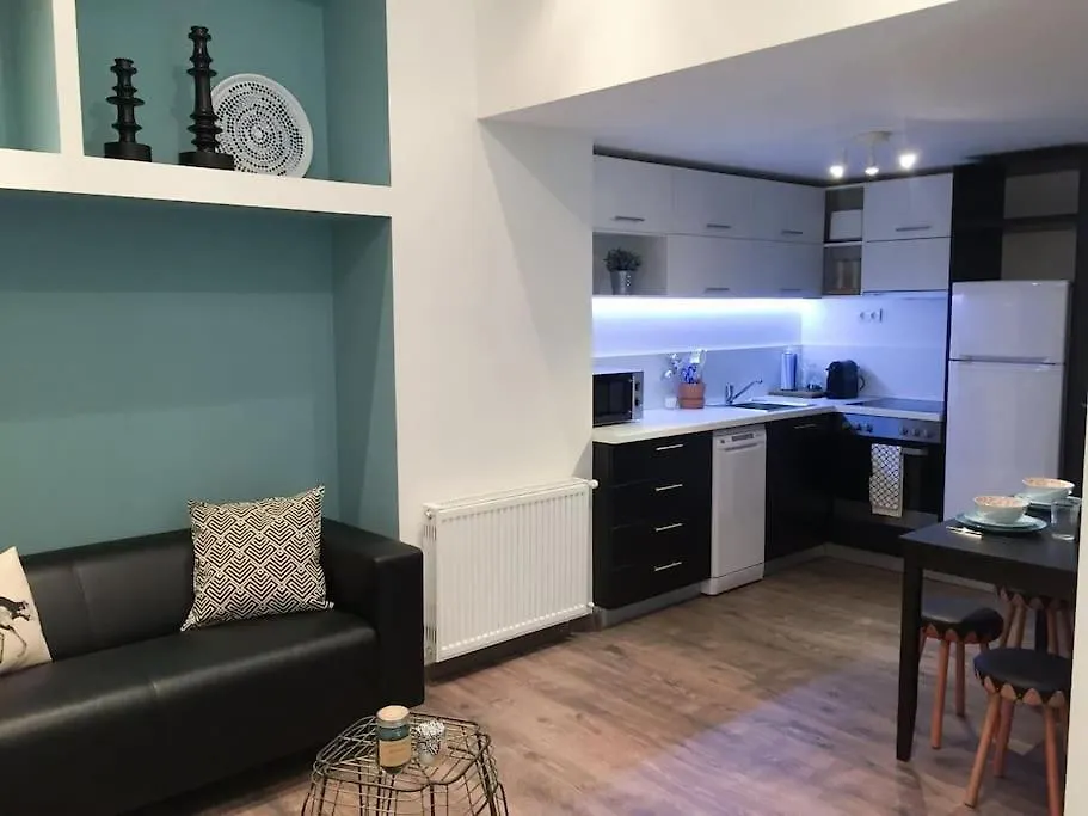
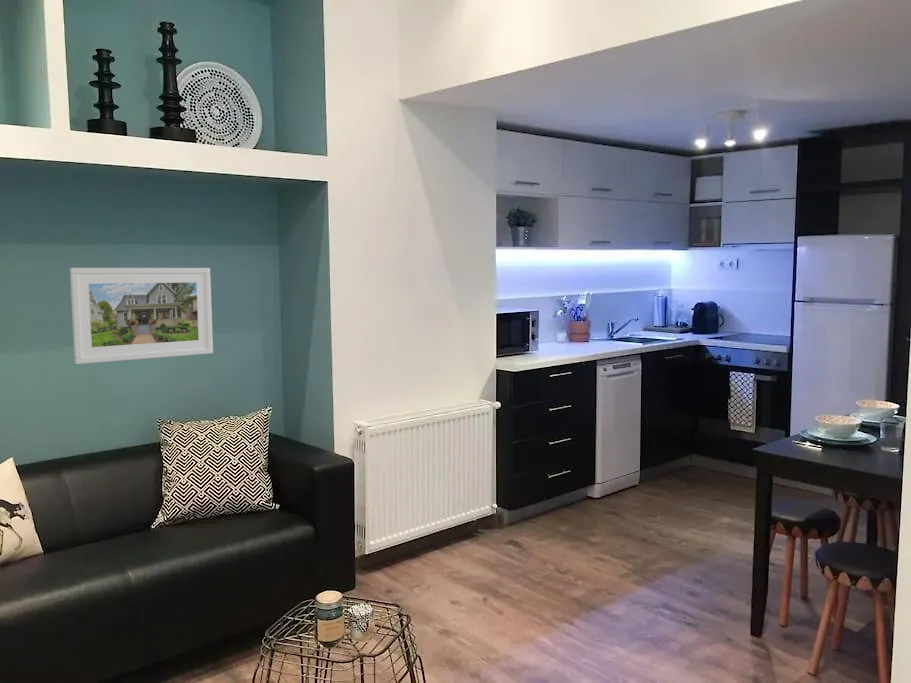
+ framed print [69,267,214,365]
